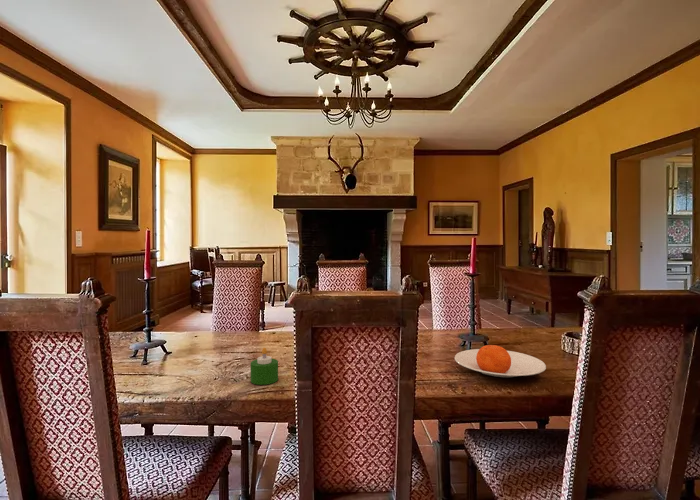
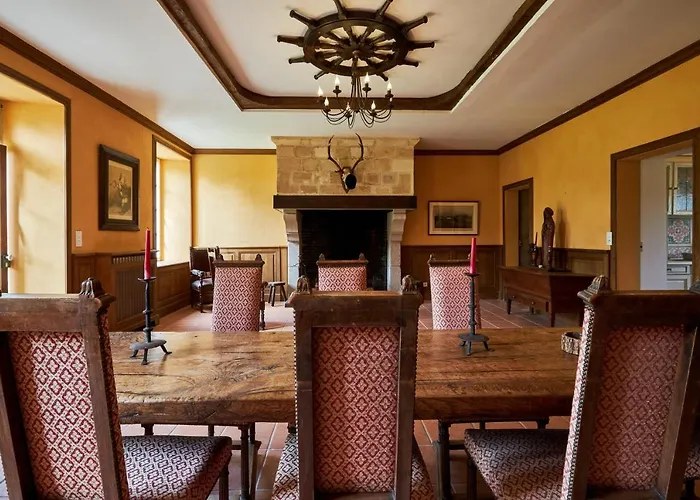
- candle [250,347,279,386]
- plate [454,344,547,378]
